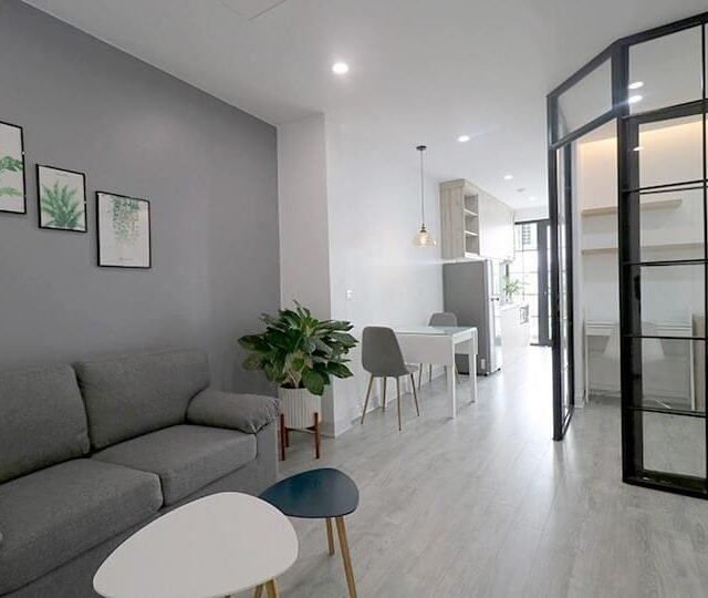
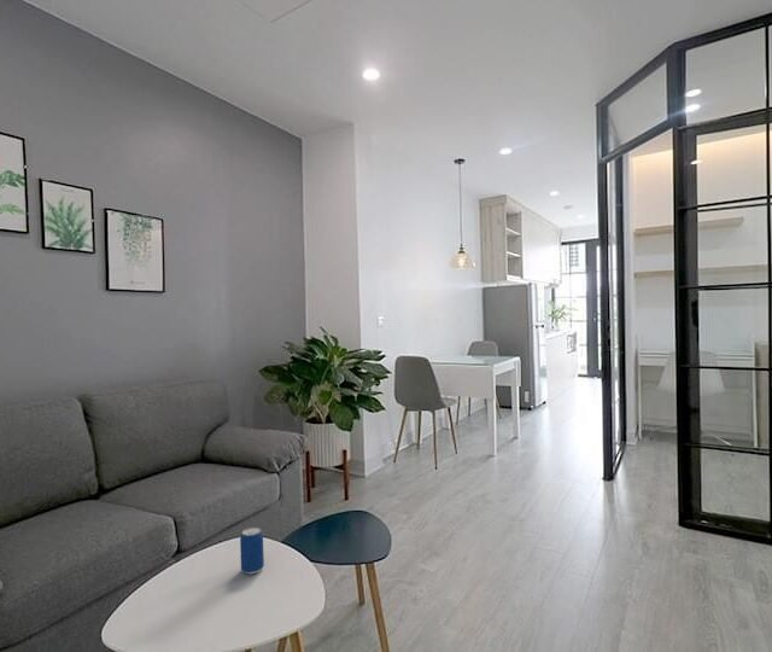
+ beverage can [239,525,265,575]
